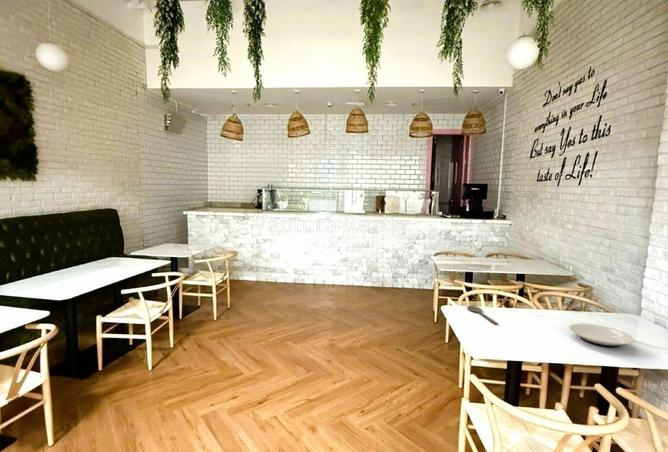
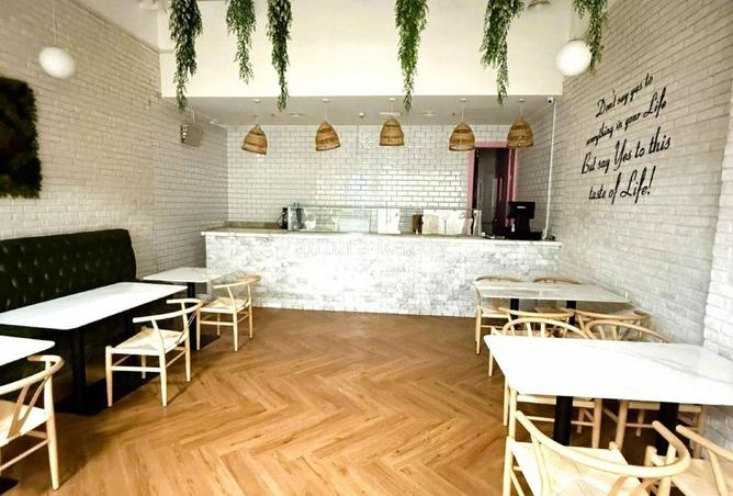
- wooden spoon [466,305,499,325]
- plate [568,322,635,348]
